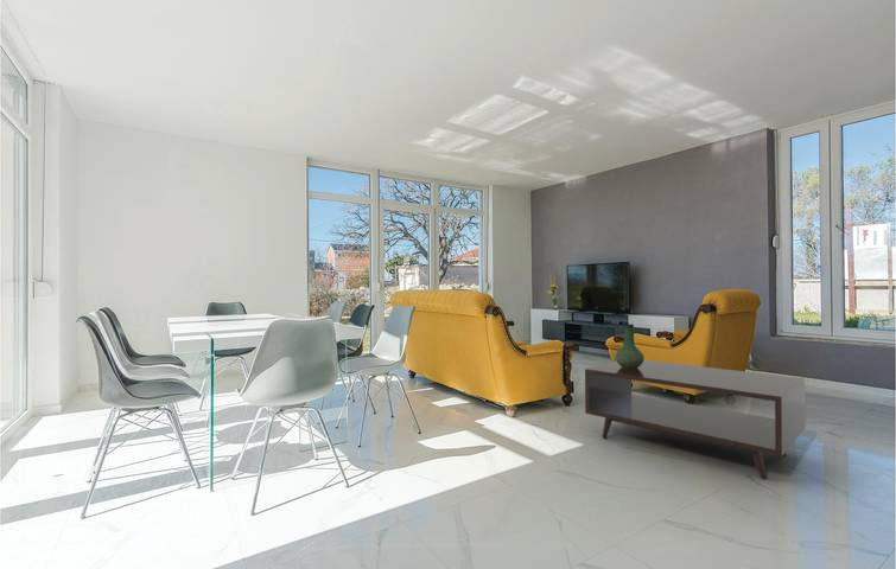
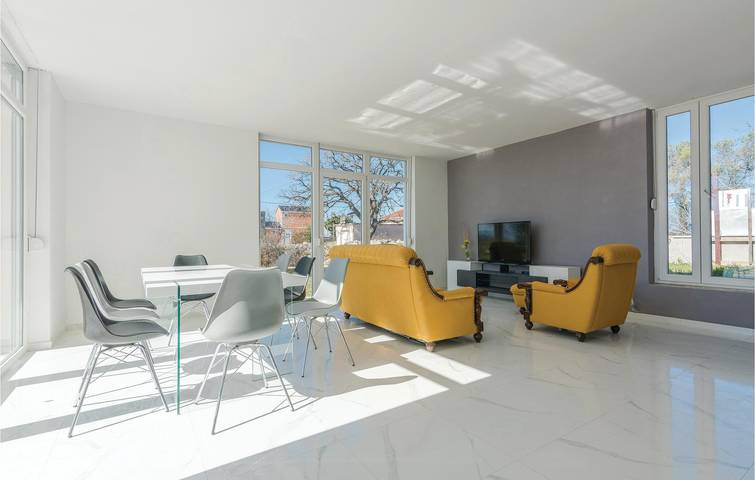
- vase [614,322,646,369]
- coffee table [584,359,806,480]
